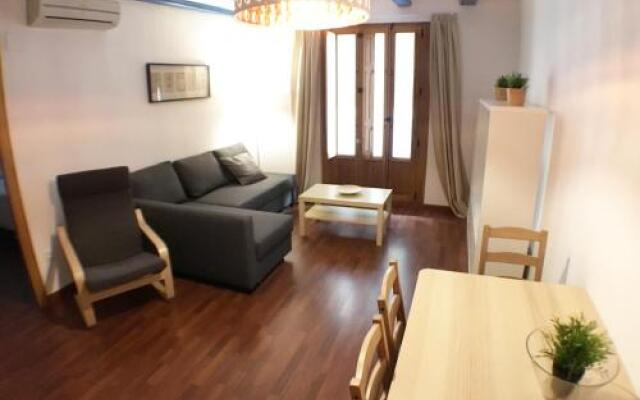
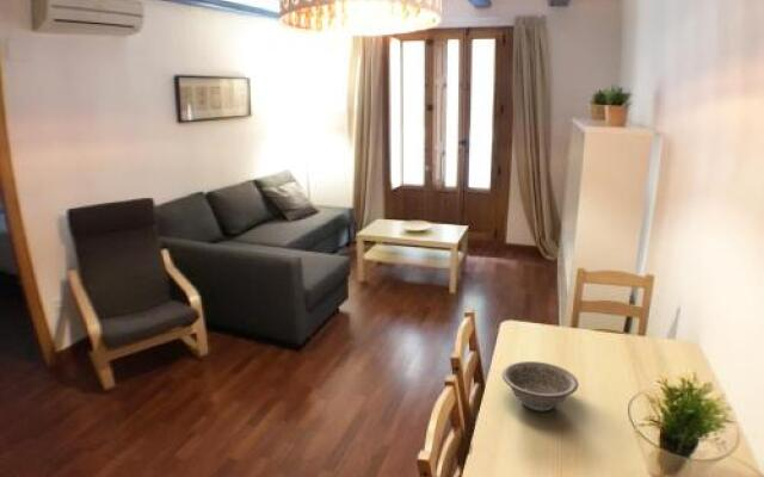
+ decorative bowl [501,360,579,411]
